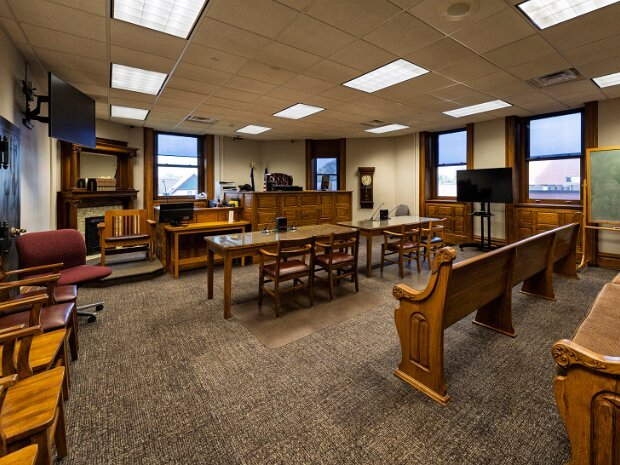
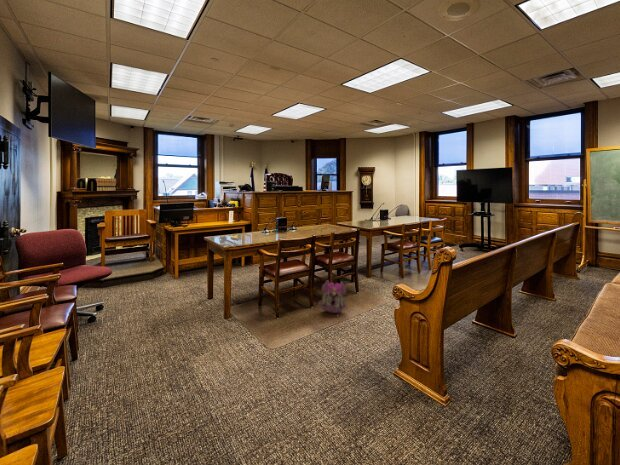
+ backpack [317,279,348,314]
